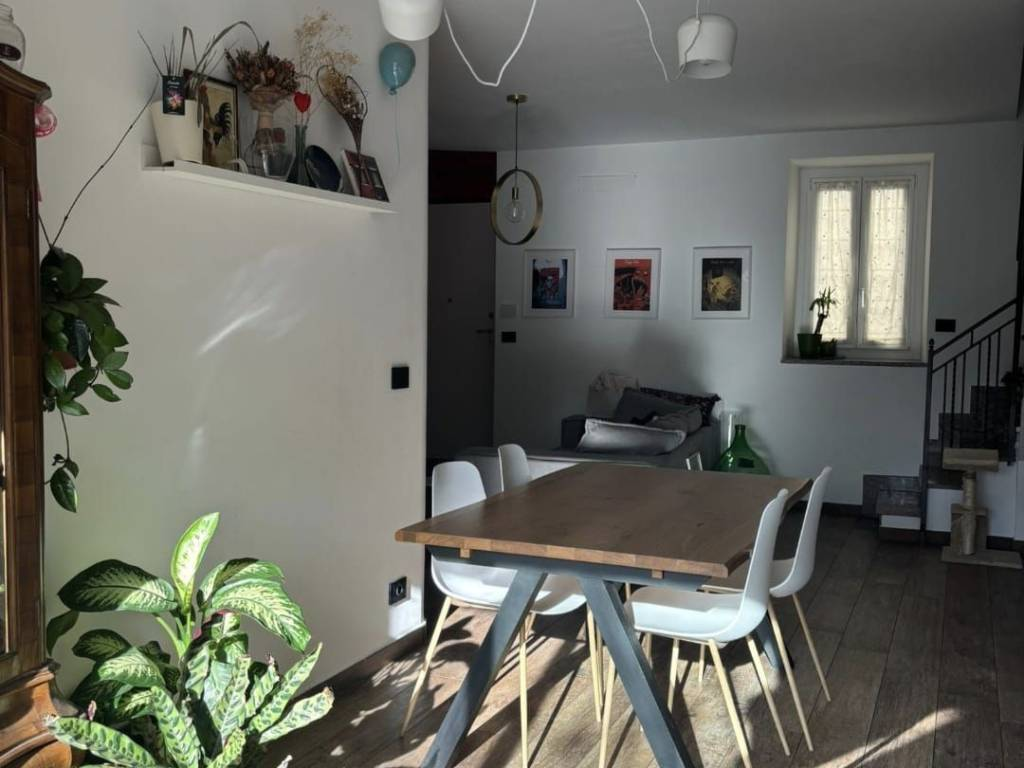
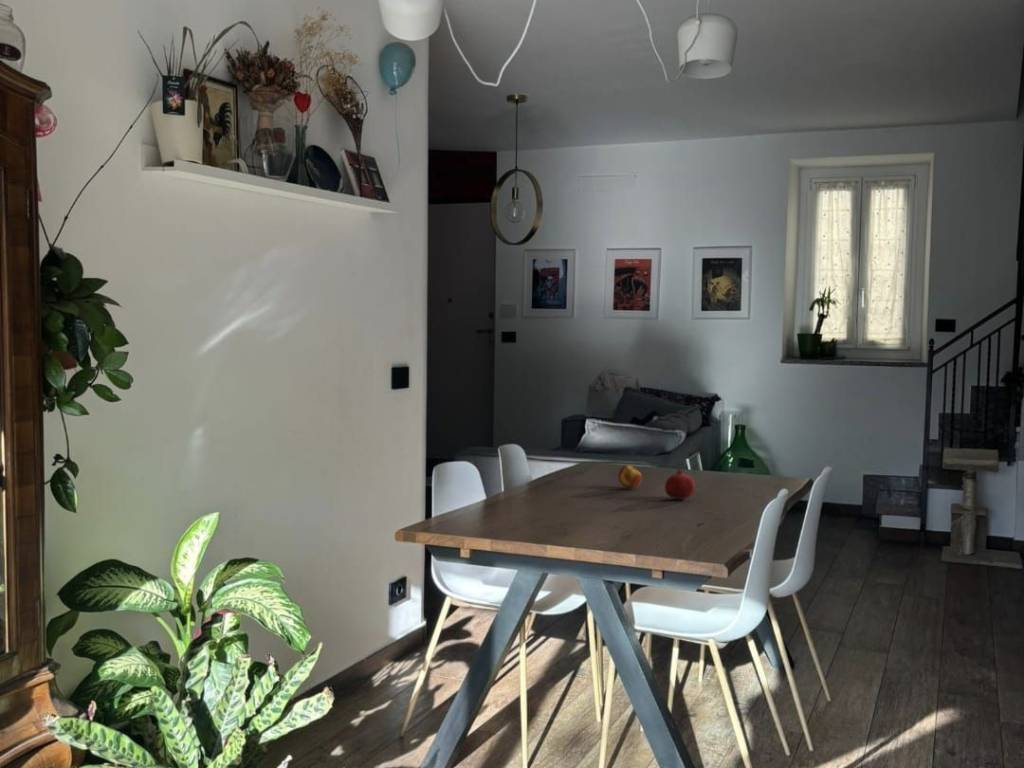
+ fruit [664,468,696,500]
+ fruit [617,464,643,489]
